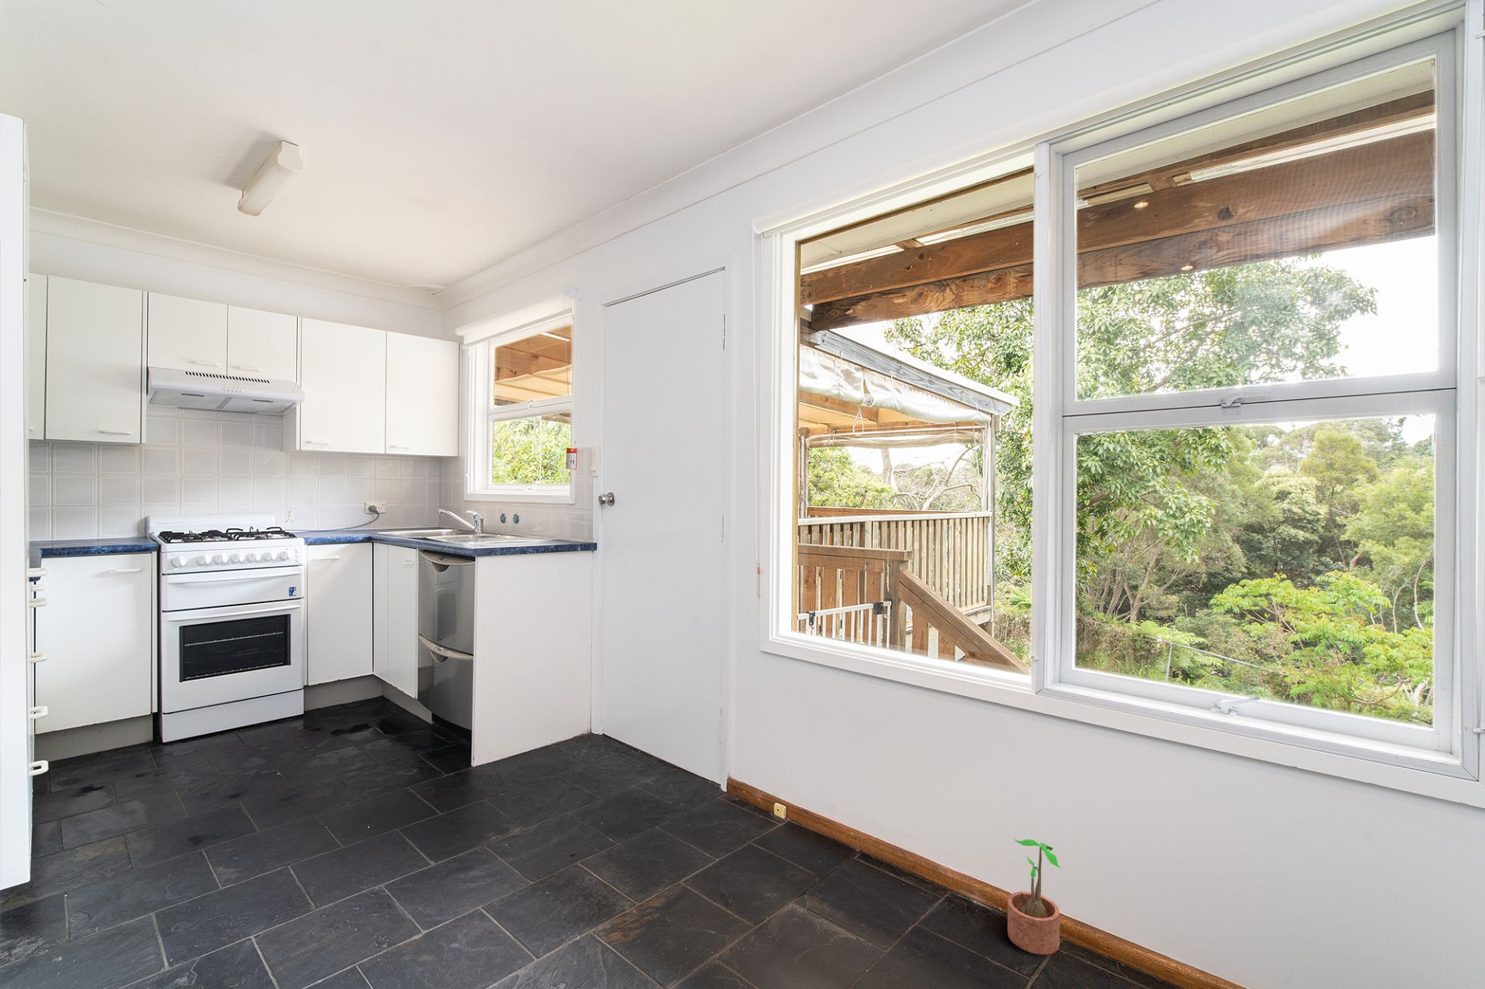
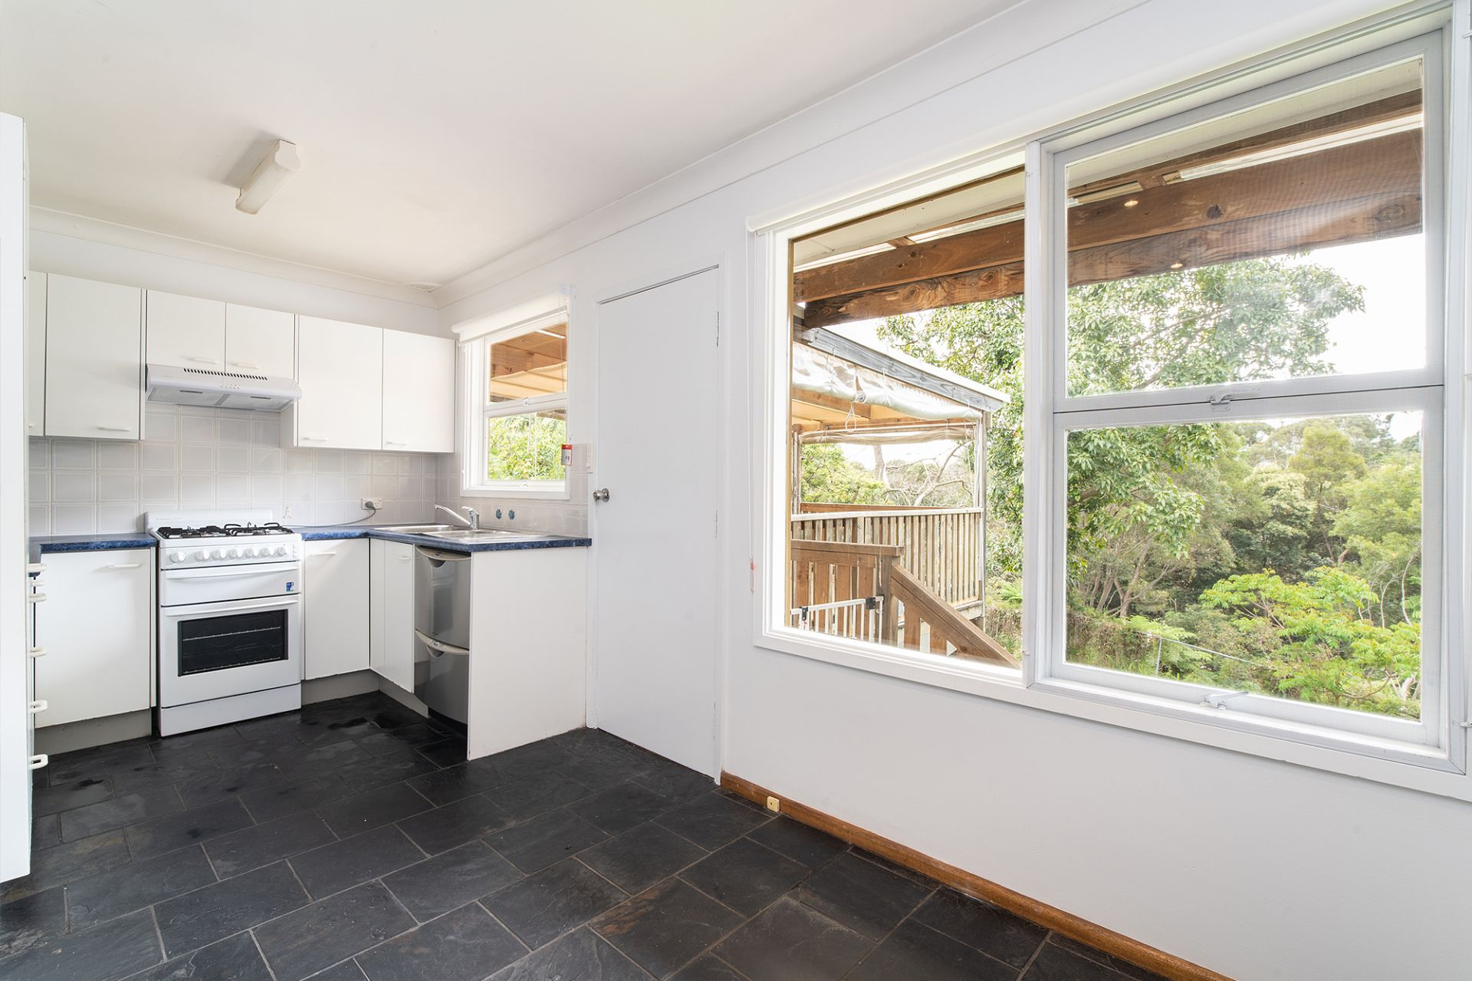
- potted plant [1007,838,1061,955]
